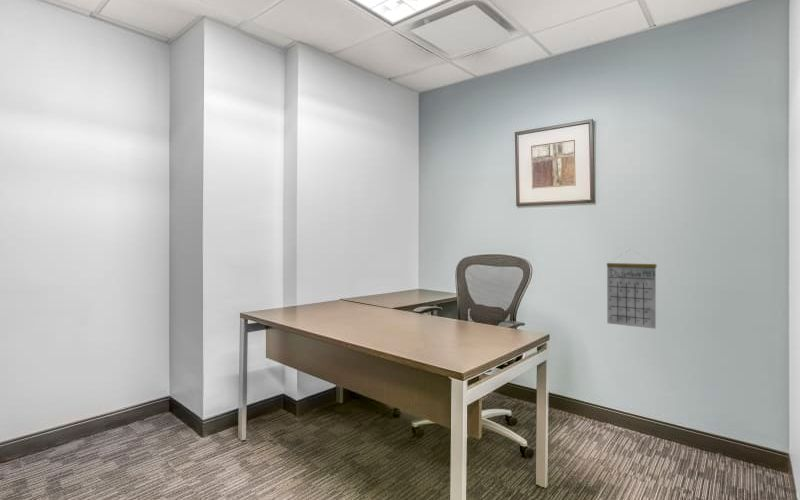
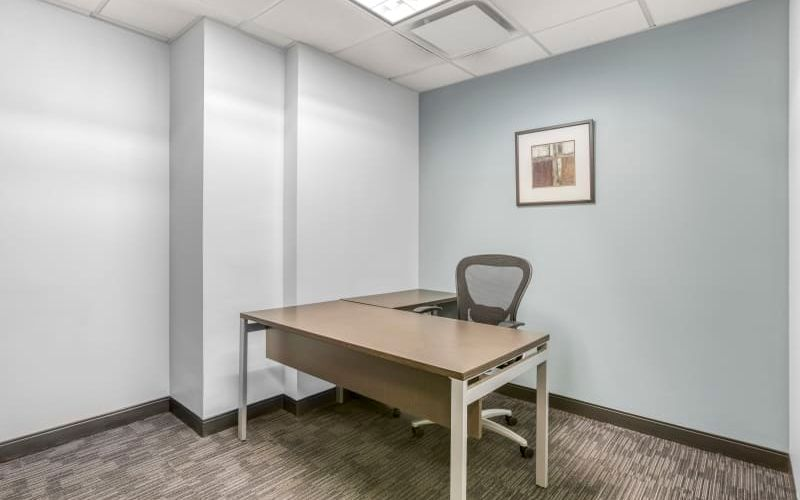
- calendar [606,249,657,330]
